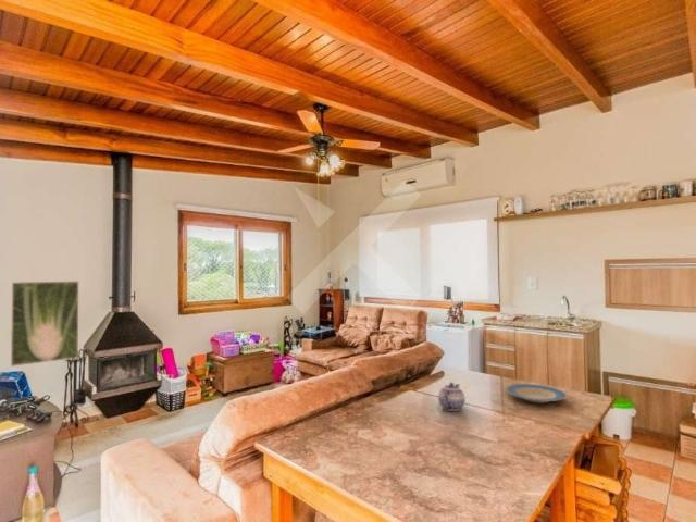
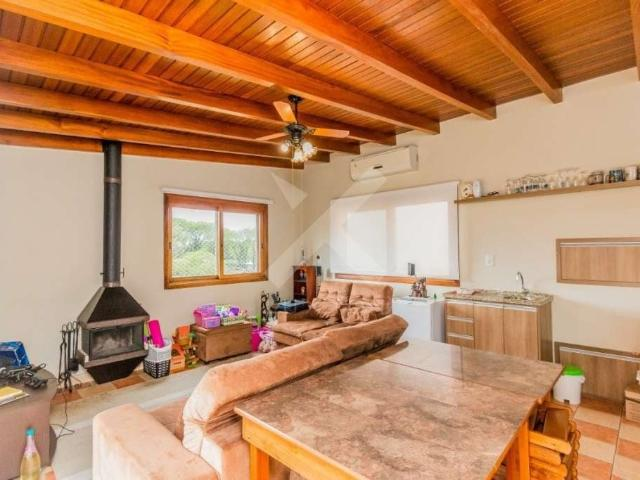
- teapot [437,382,467,412]
- plate [506,383,568,403]
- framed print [10,281,79,368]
